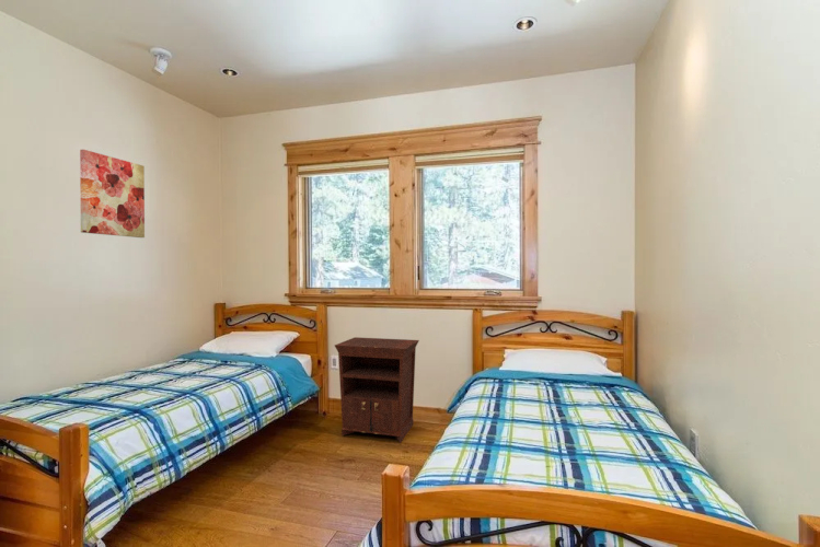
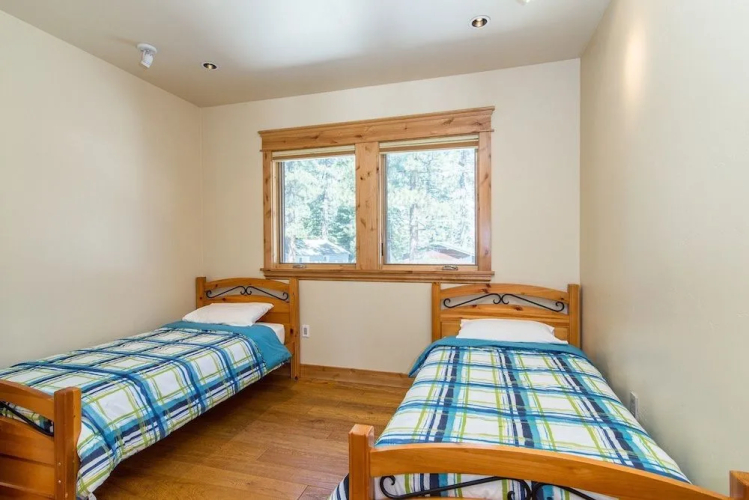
- wall art [79,149,146,238]
- nightstand [334,336,420,444]
